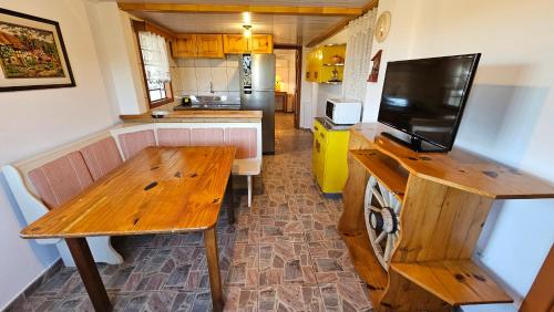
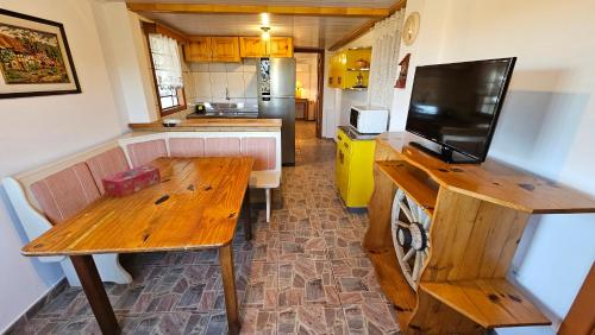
+ tissue box [100,164,162,198]
